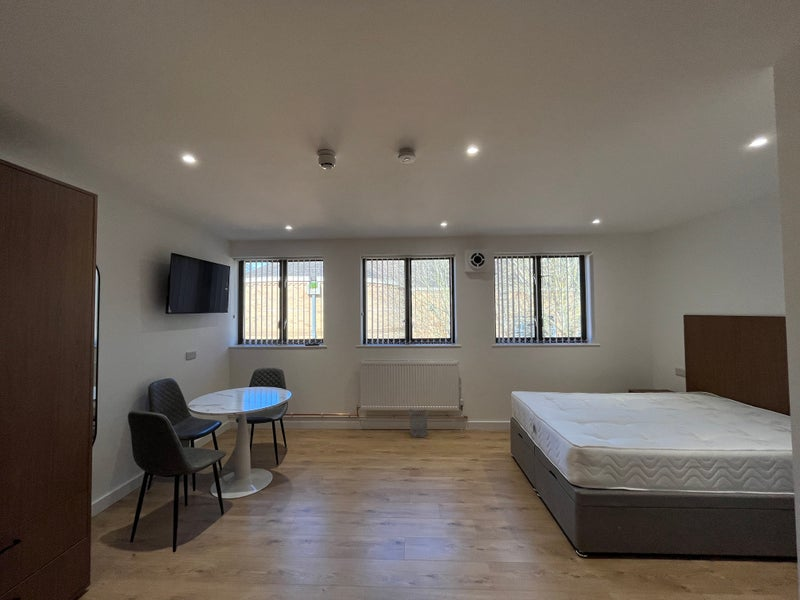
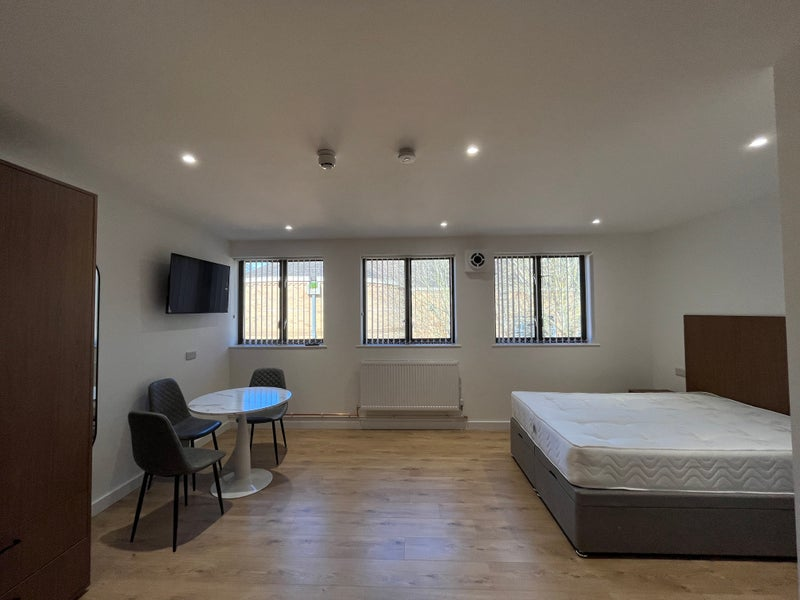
- wastebasket [408,408,429,438]
